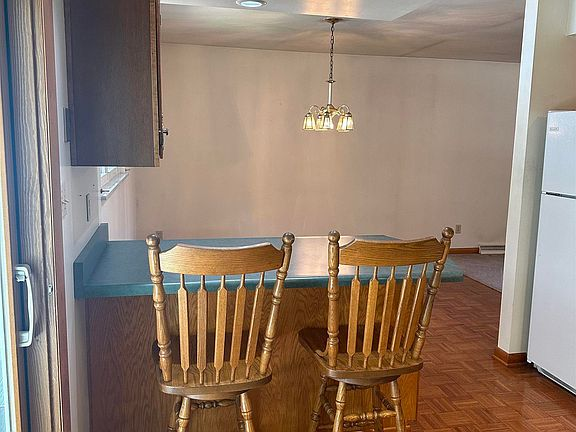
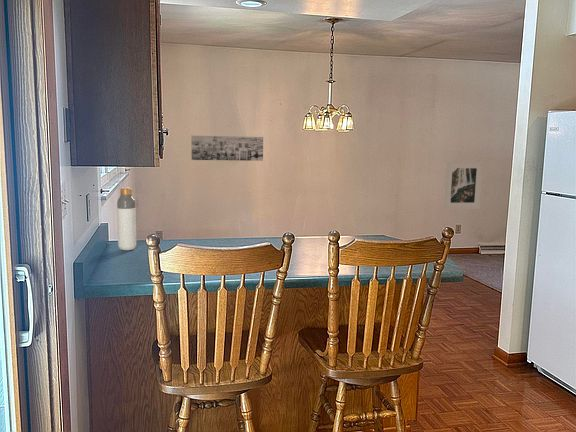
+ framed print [443,161,484,210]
+ bottle [116,187,137,251]
+ wall art [190,135,264,162]
